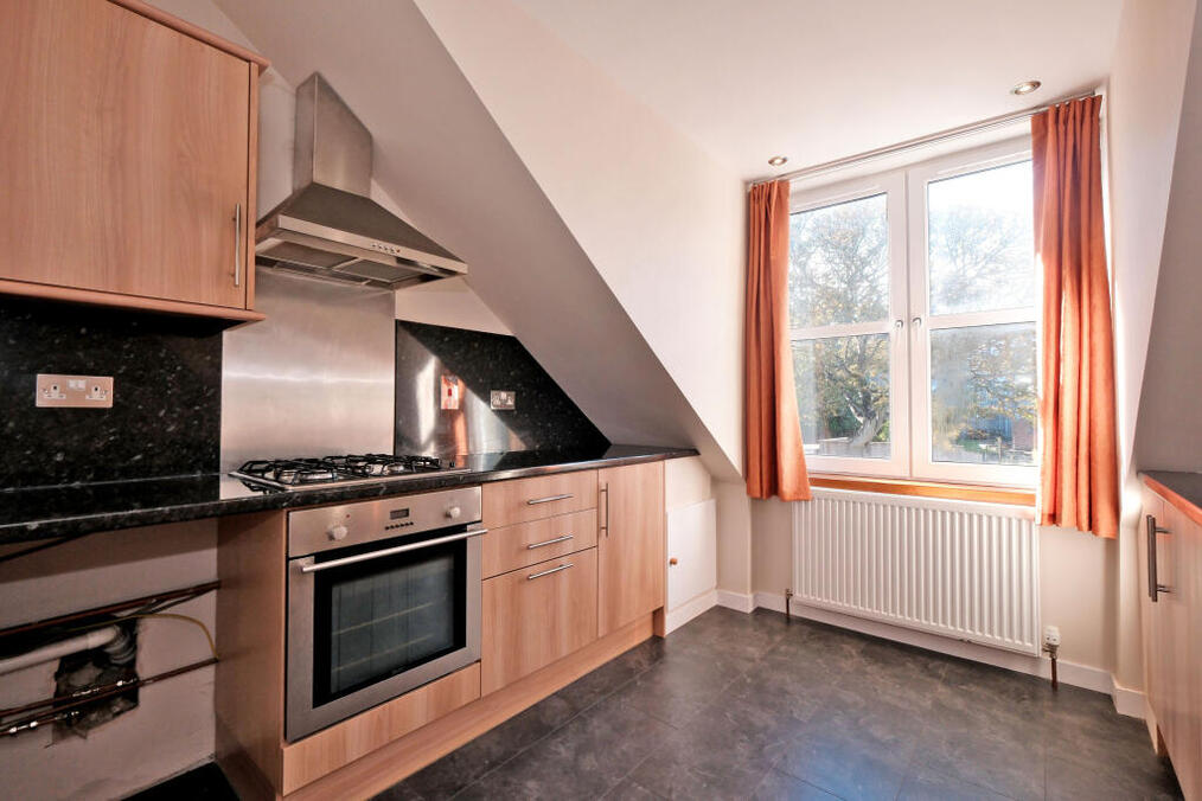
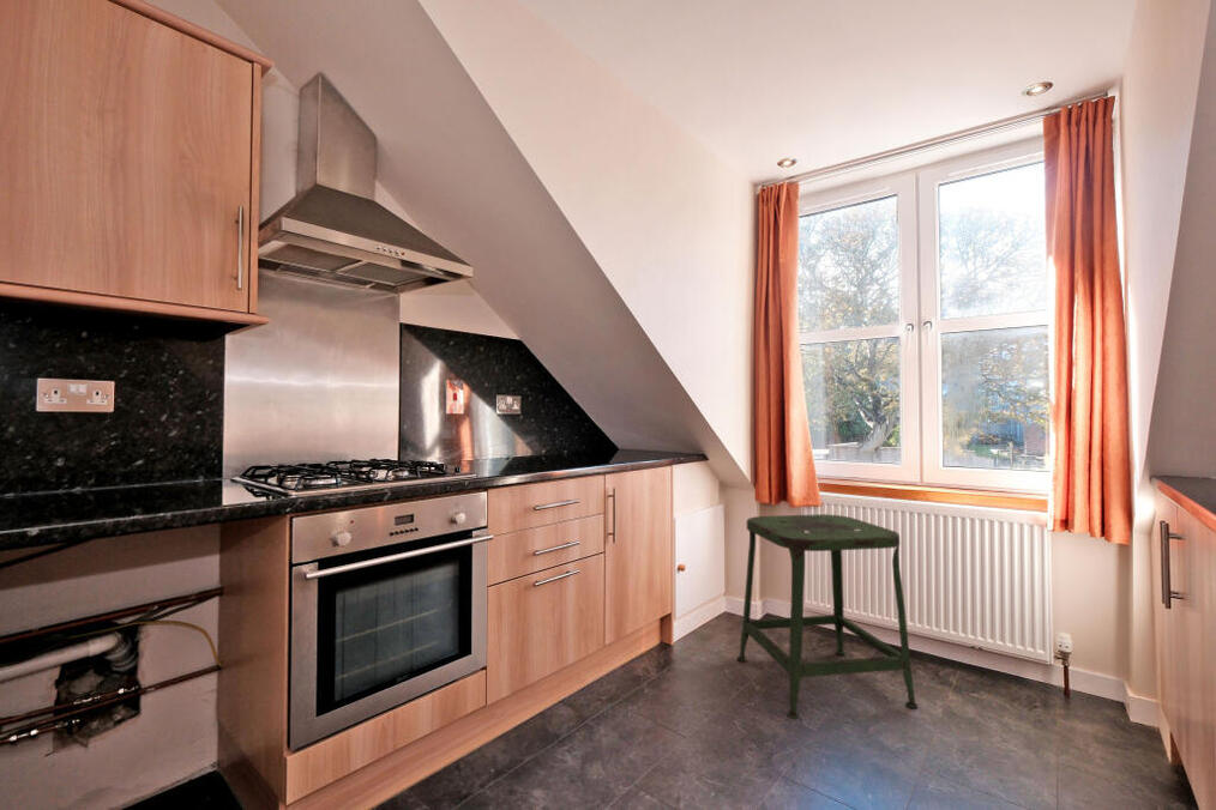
+ stool [736,513,919,720]
